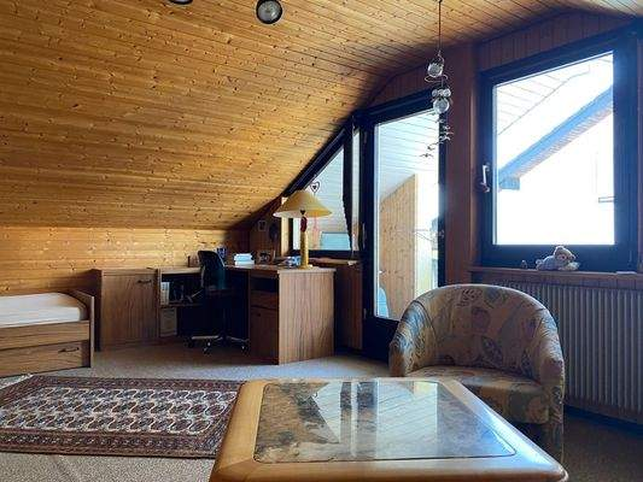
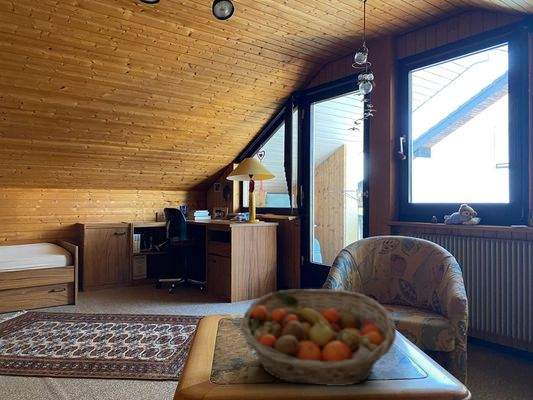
+ fruit basket [240,288,397,387]
